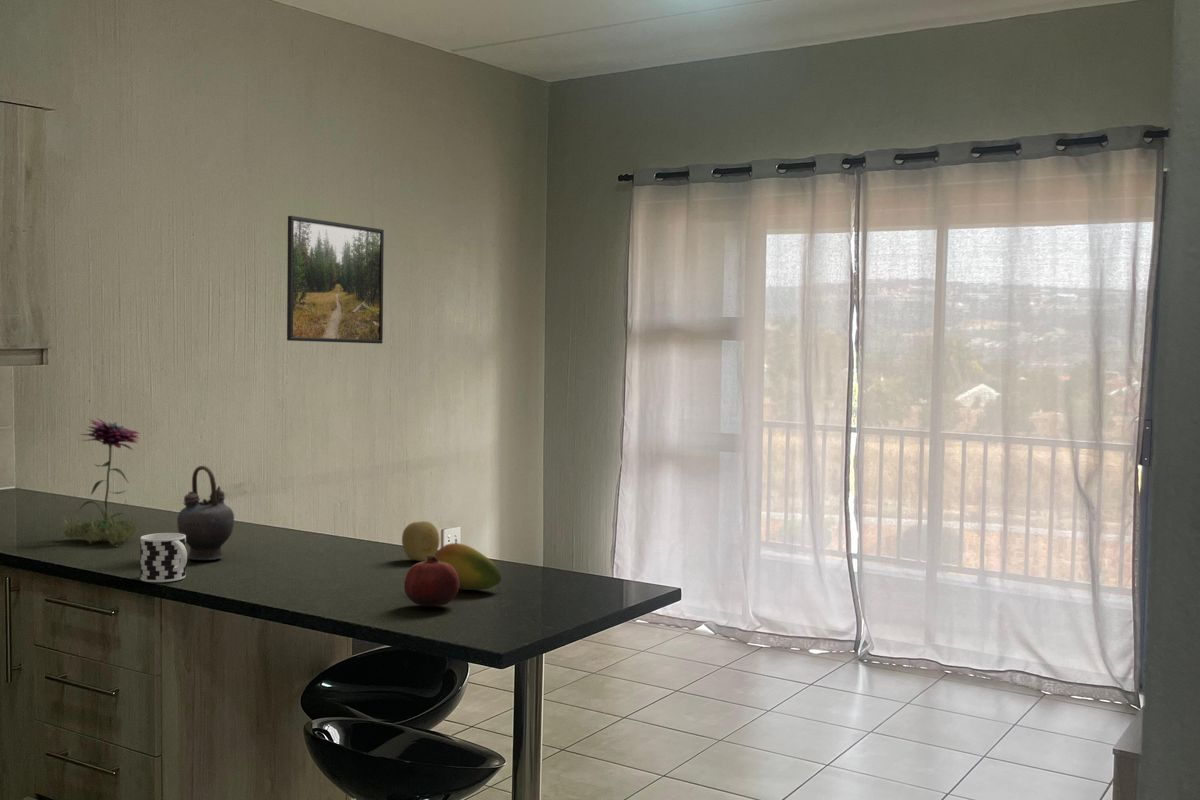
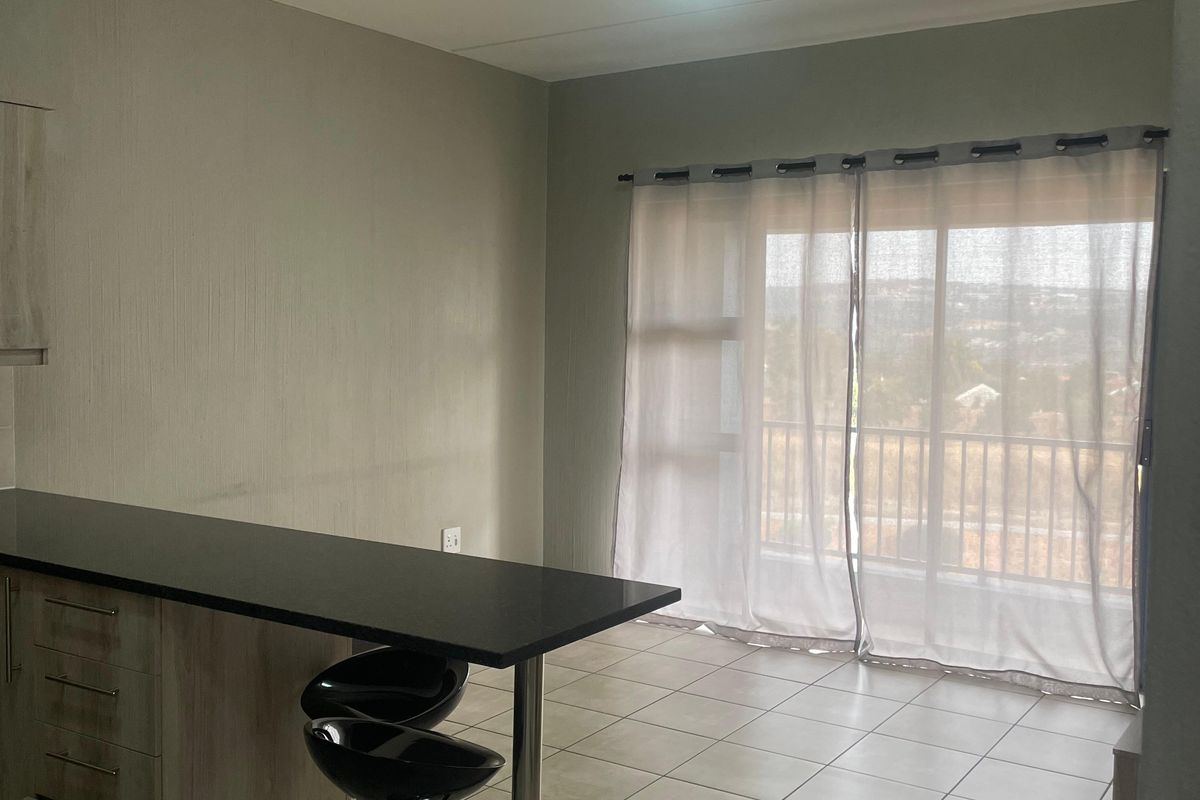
- fruit [403,555,459,608]
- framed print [286,215,385,345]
- flower [55,417,144,545]
- fruit [434,542,502,591]
- cup [139,532,188,583]
- teapot [176,465,235,561]
- fruit [401,520,440,562]
